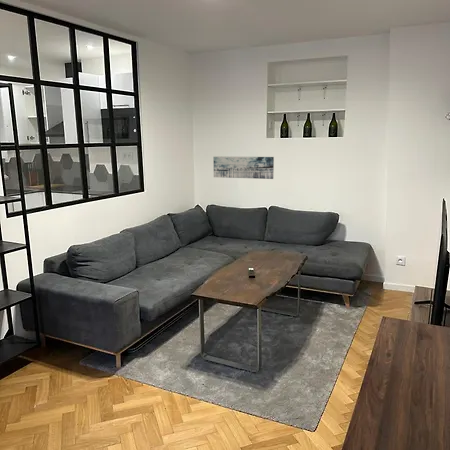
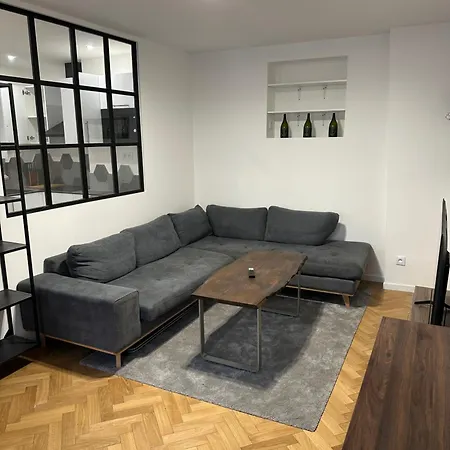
- wall art [212,156,275,180]
